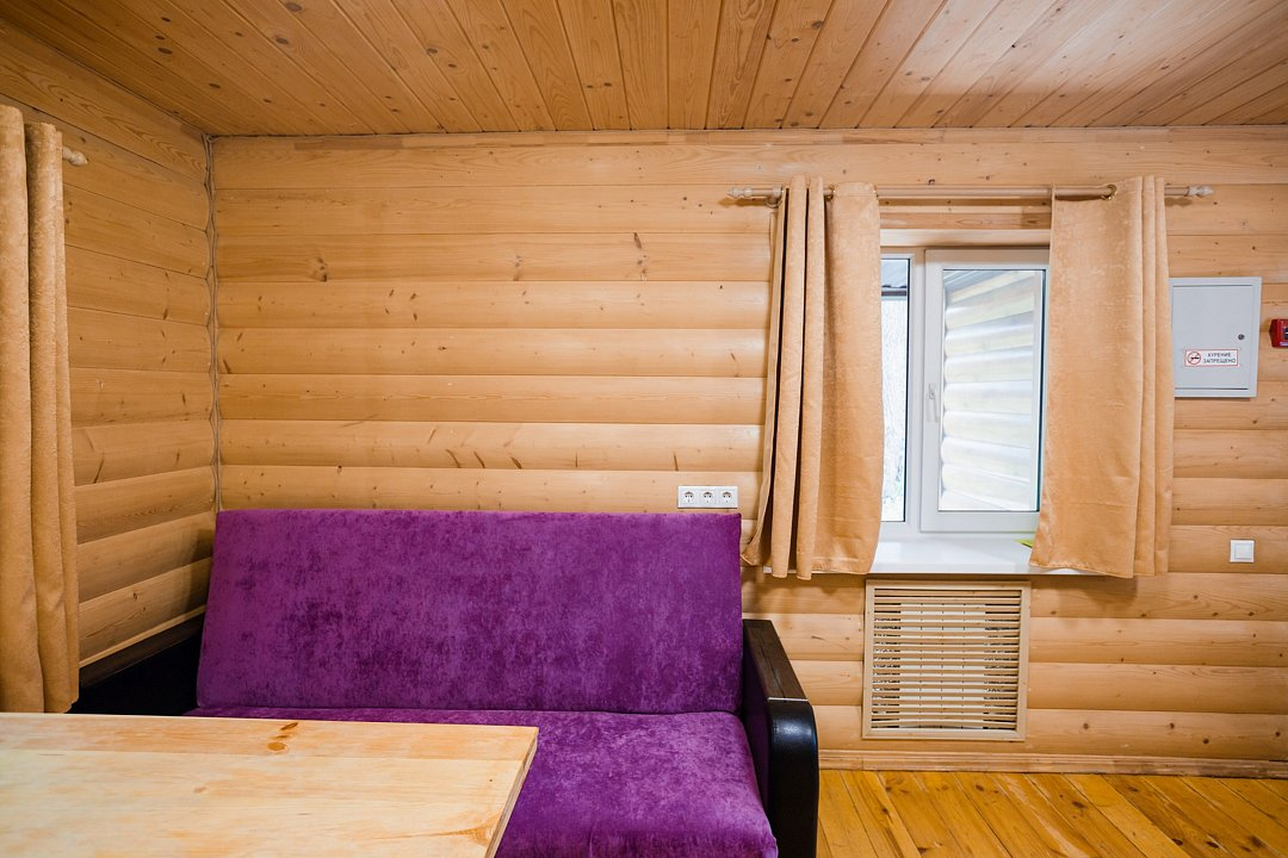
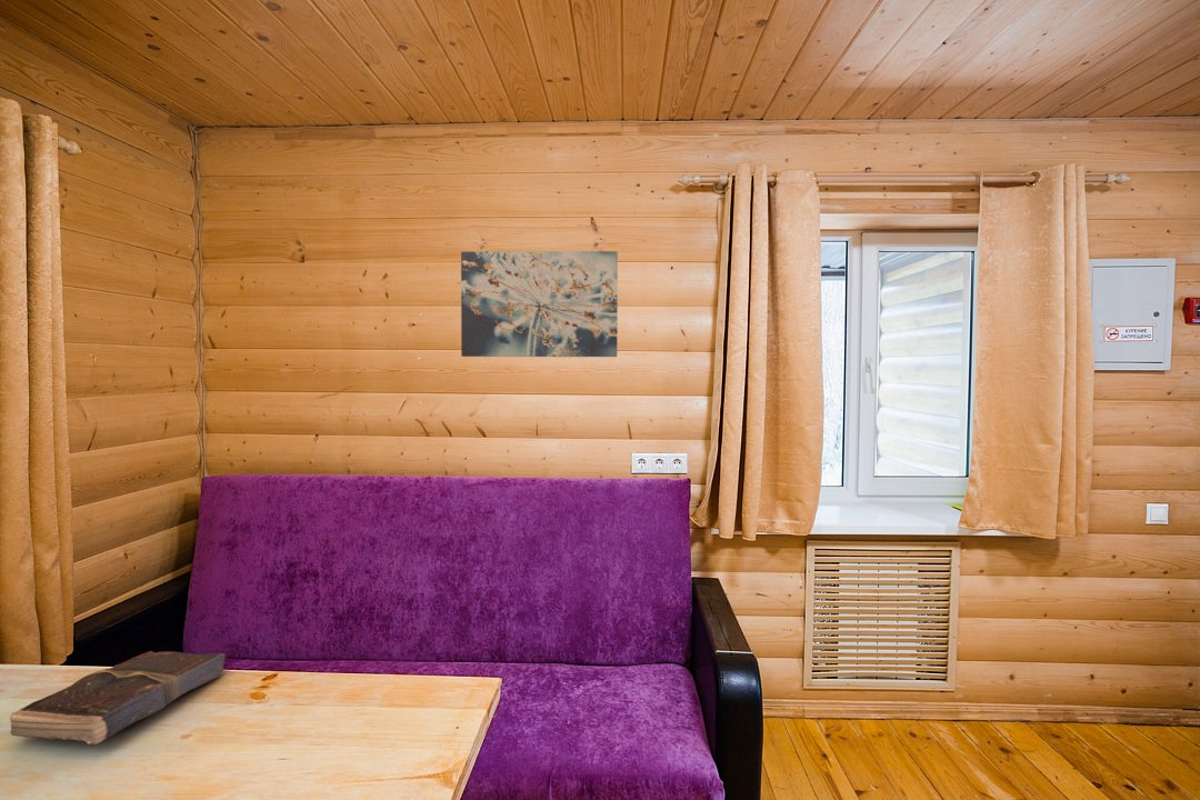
+ wall art [460,250,619,358]
+ book [9,650,227,746]
